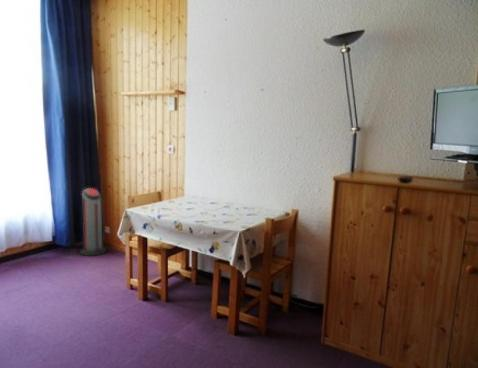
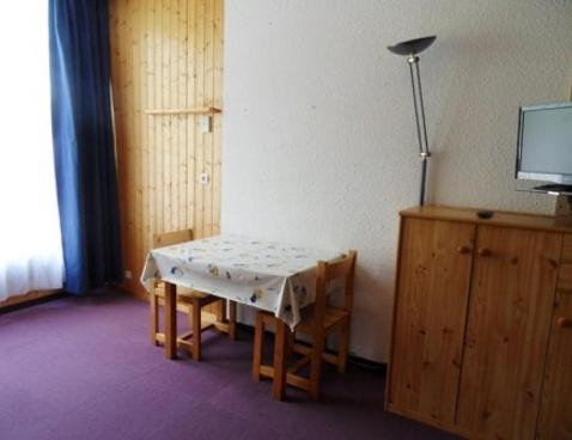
- air purifier [80,187,107,257]
